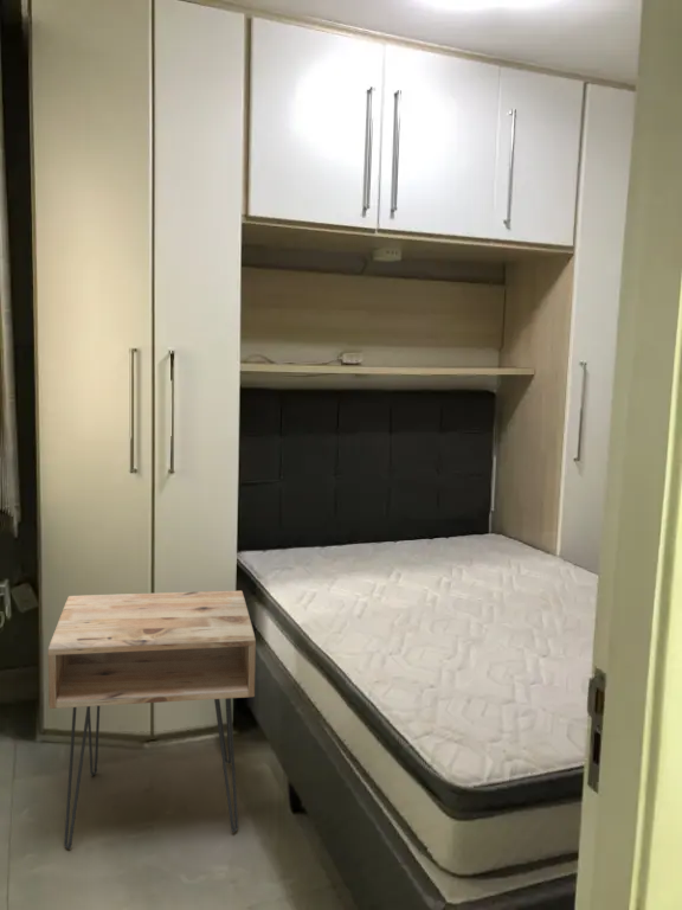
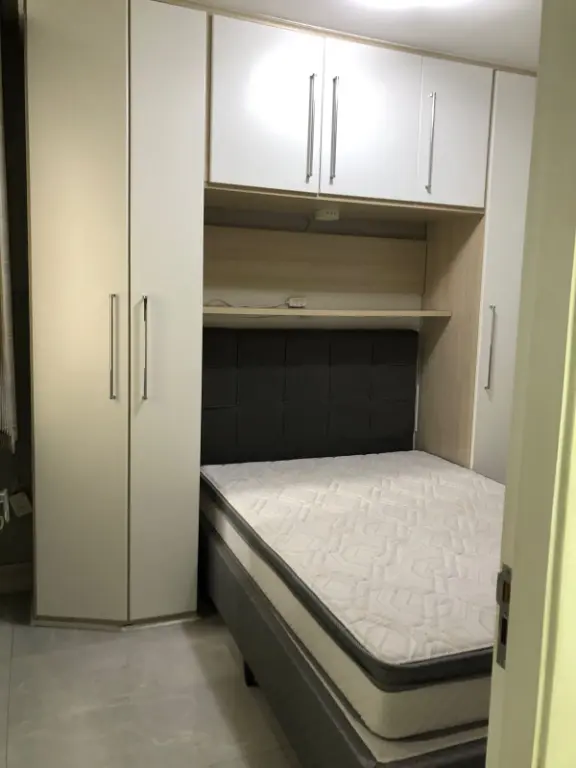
- nightstand [47,590,257,850]
